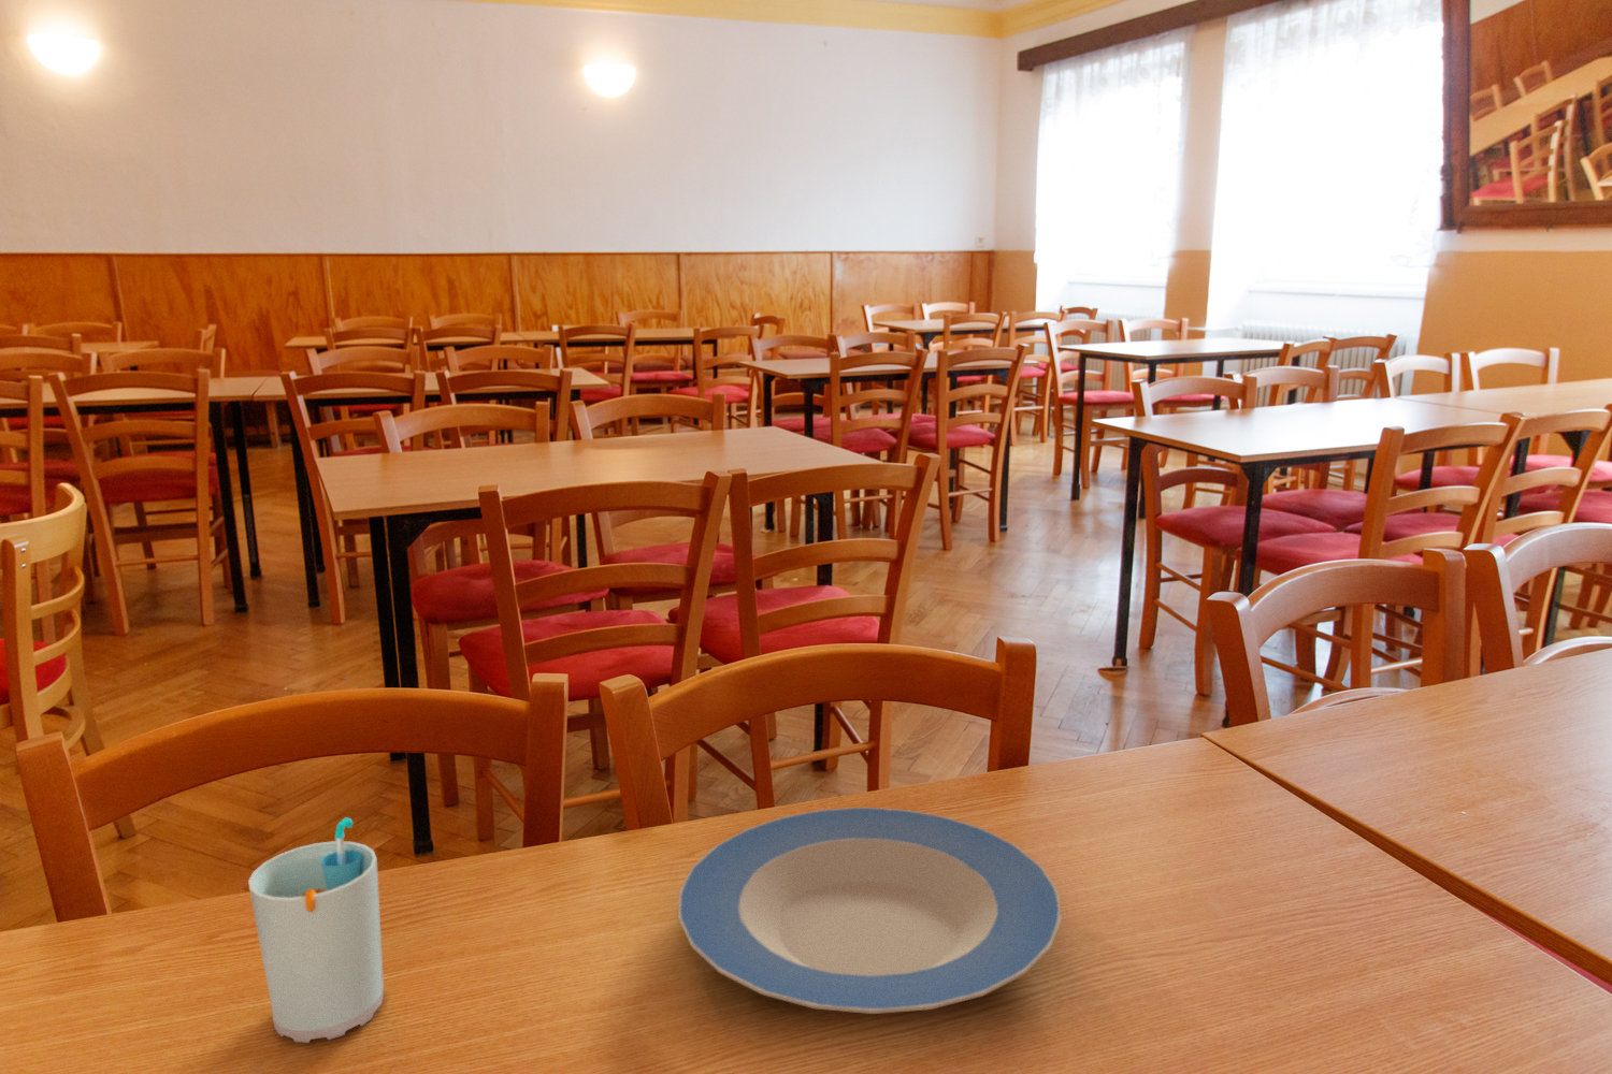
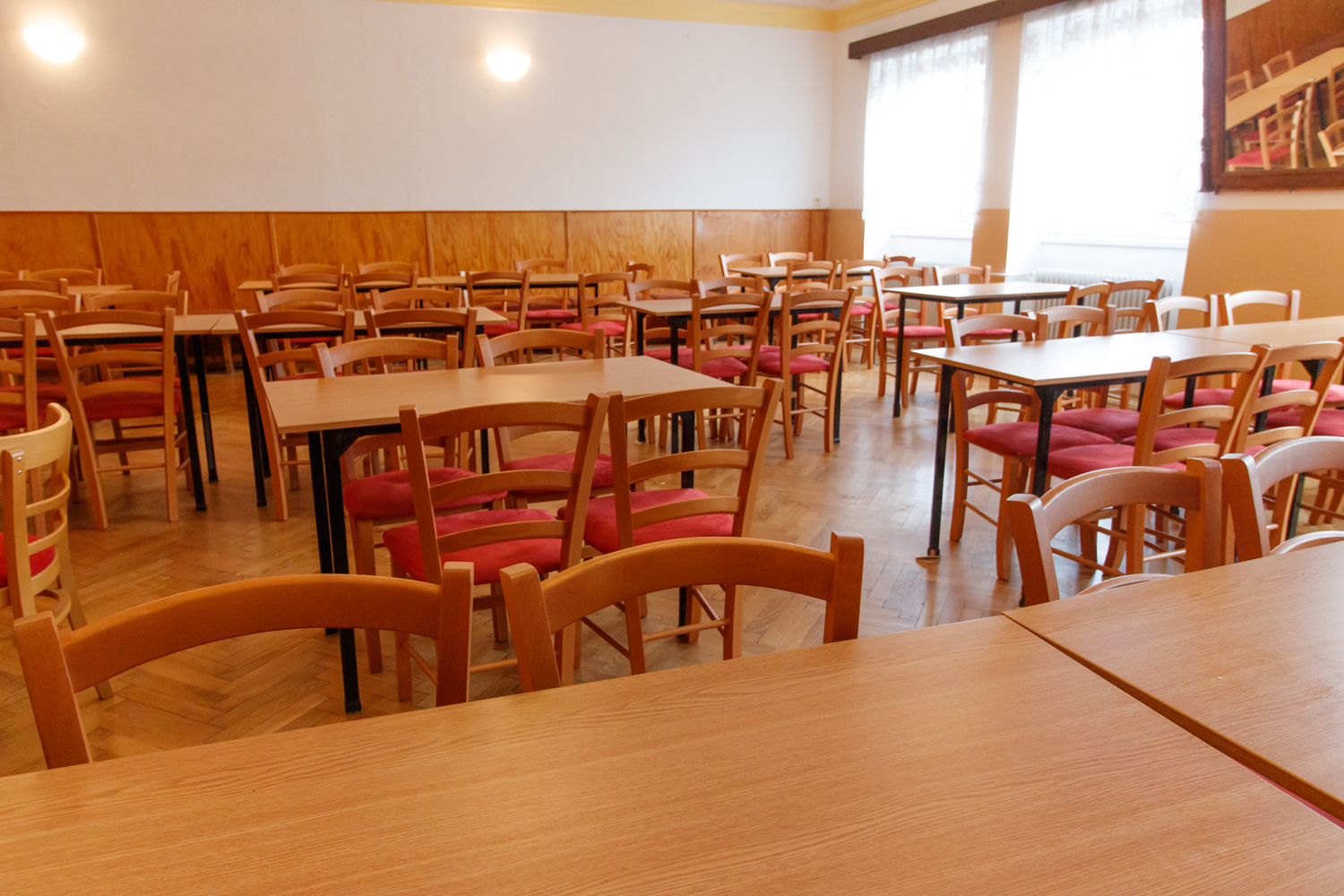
- plate [676,807,1063,1015]
- cup [247,816,385,1044]
